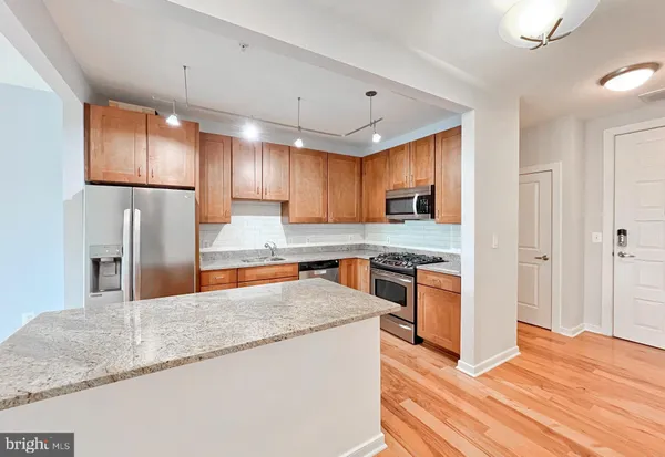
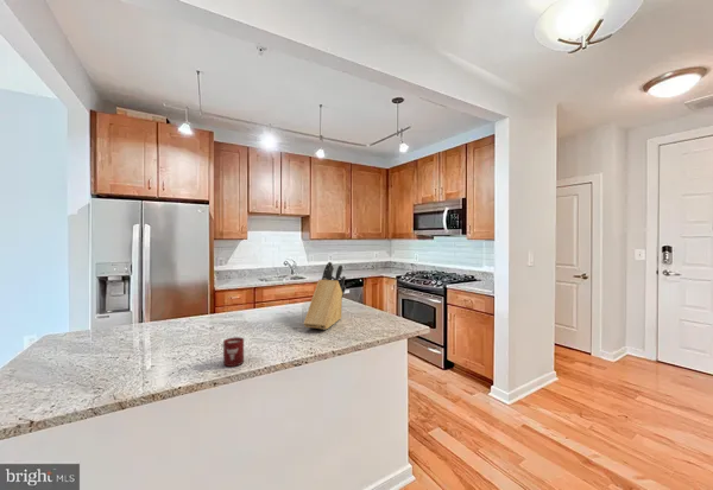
+ cup [222,336,245,368]
+ knife block [303,261,347,331]
